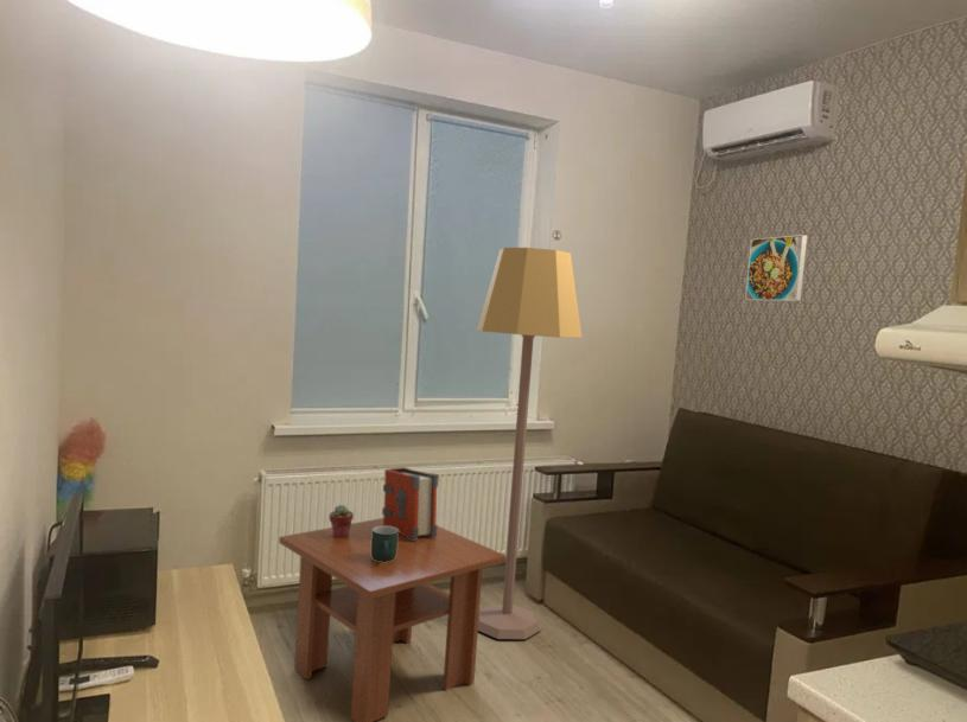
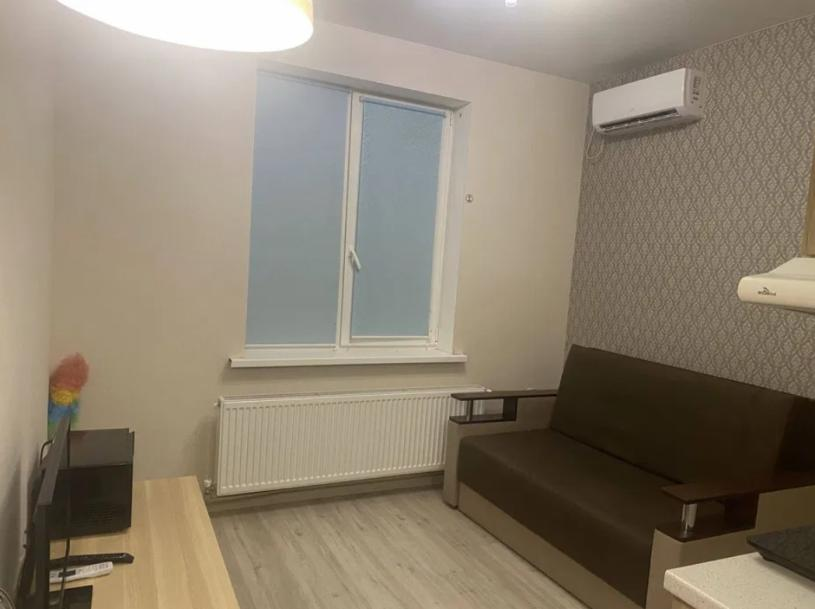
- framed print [744,234,809,302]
- mug [371,526,399,562]
- coffee table [278,517,507,722]
- book [381,466,440,541]
- lamp [476,247,583,640]
- potted succulent [327,504,355,537]
